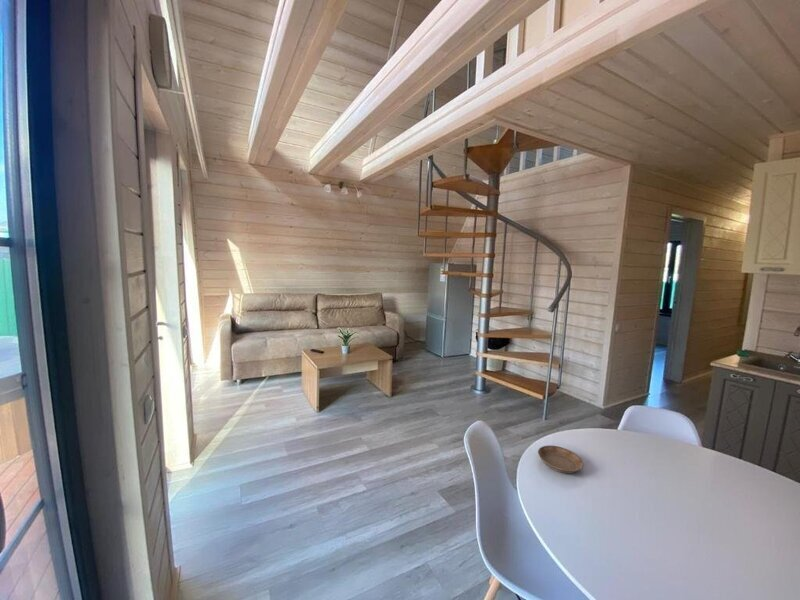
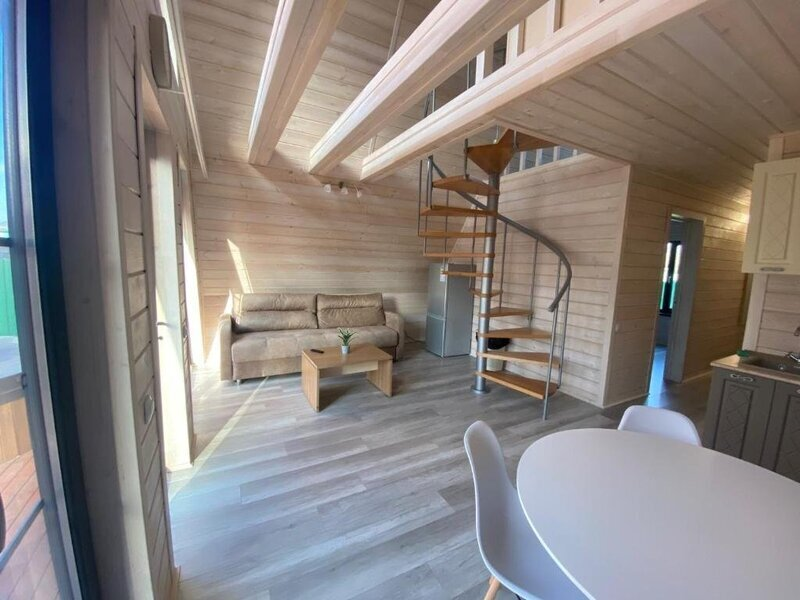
- saucer [537,444,585,474]
